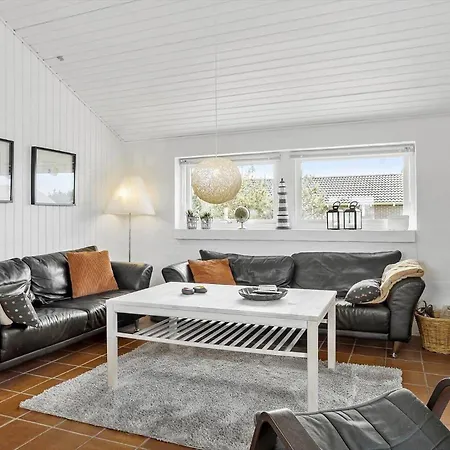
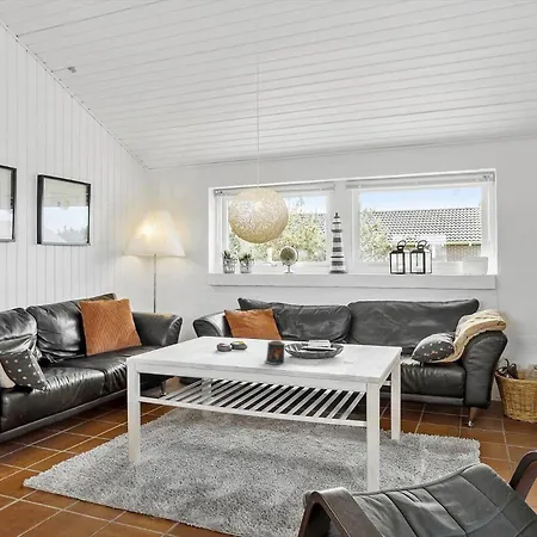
+ candle [264,339,286,365]
